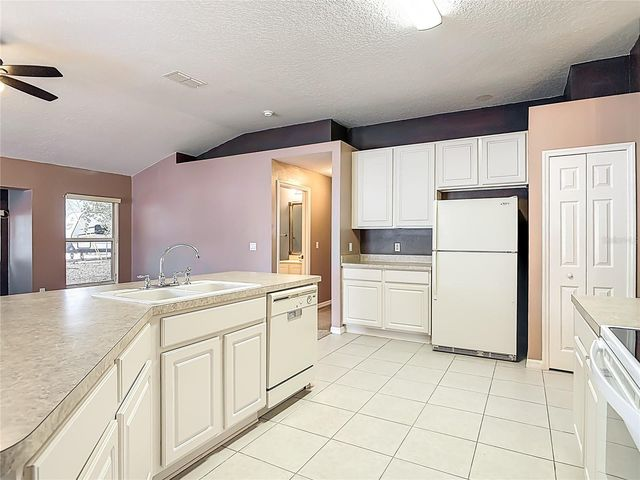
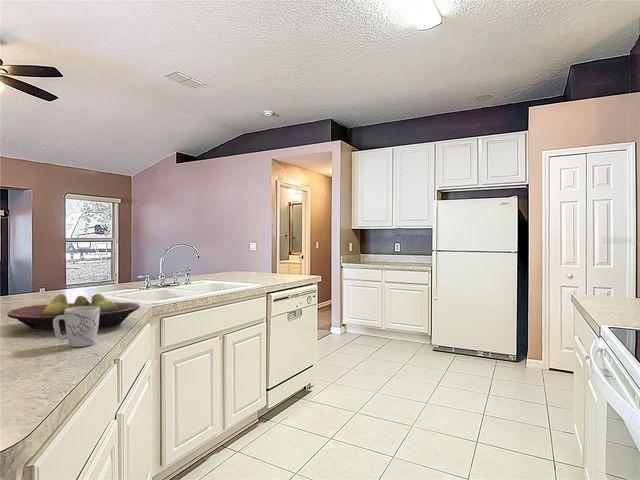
+ mug [52,306,100,348]
+ fruit bowl [6,293,141,331]
